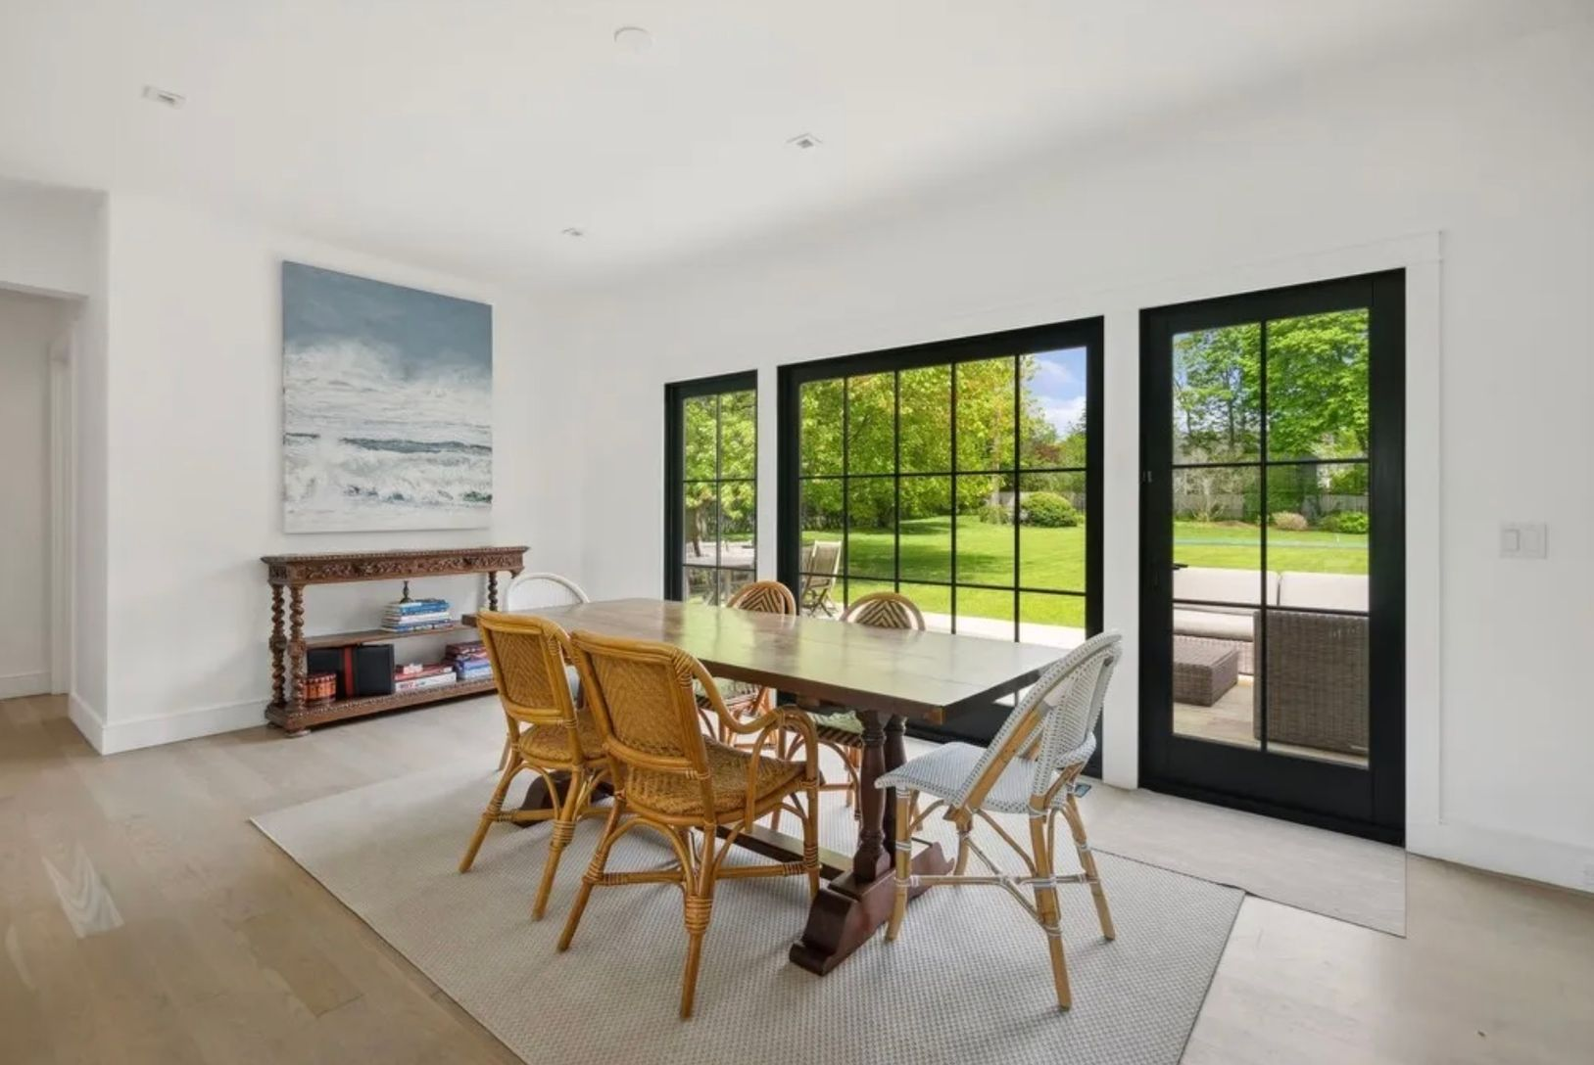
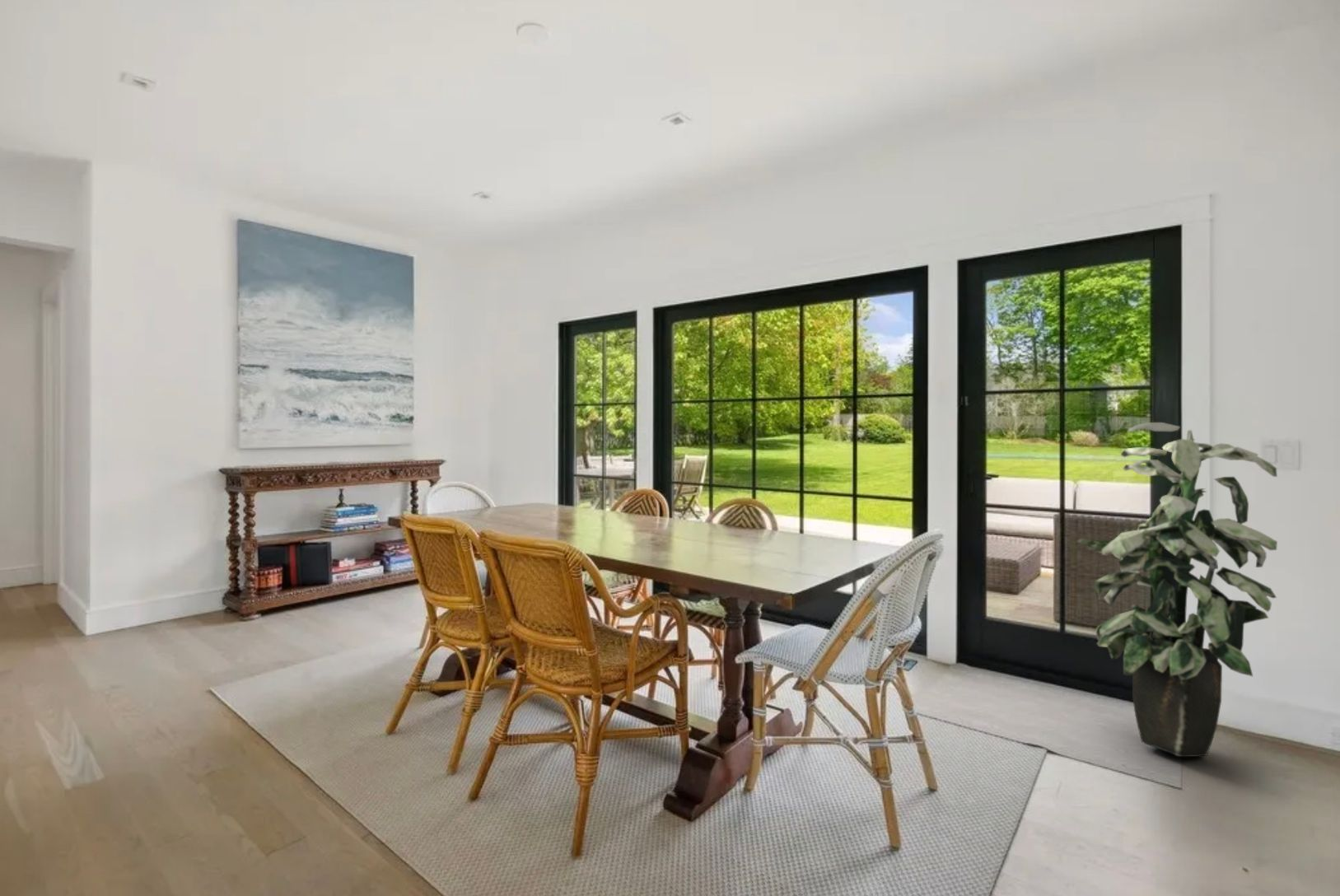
+ indoor plant [1076,422,1278,758]
